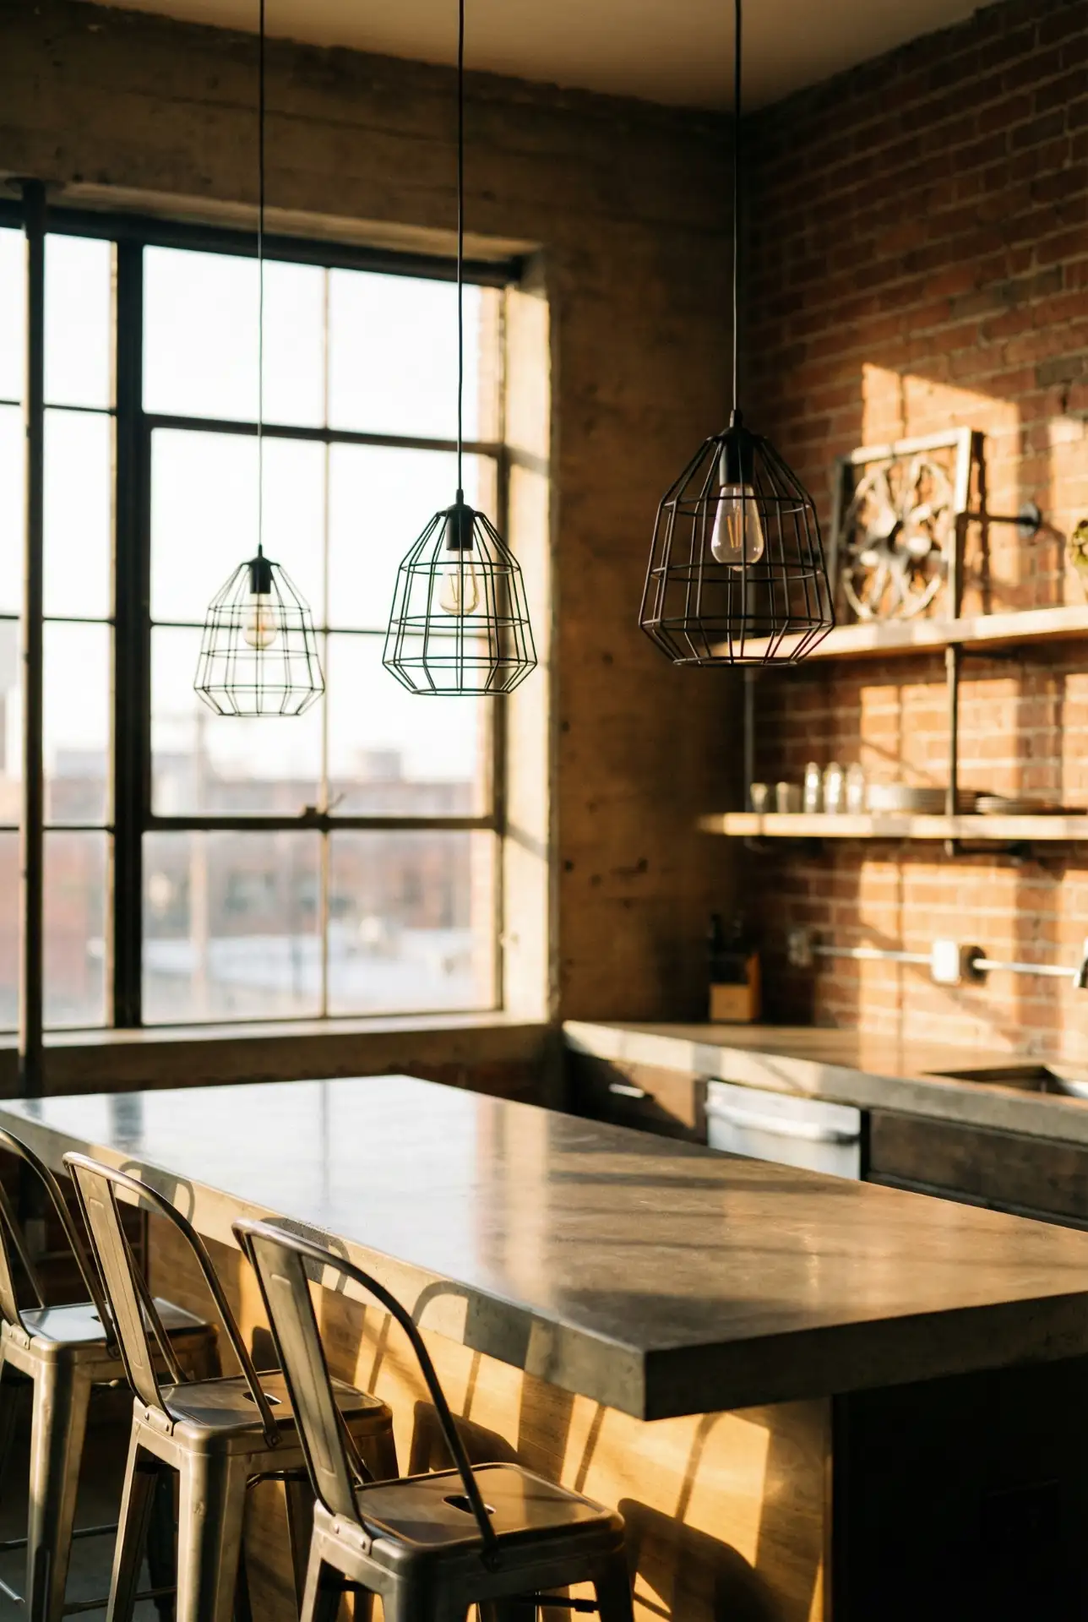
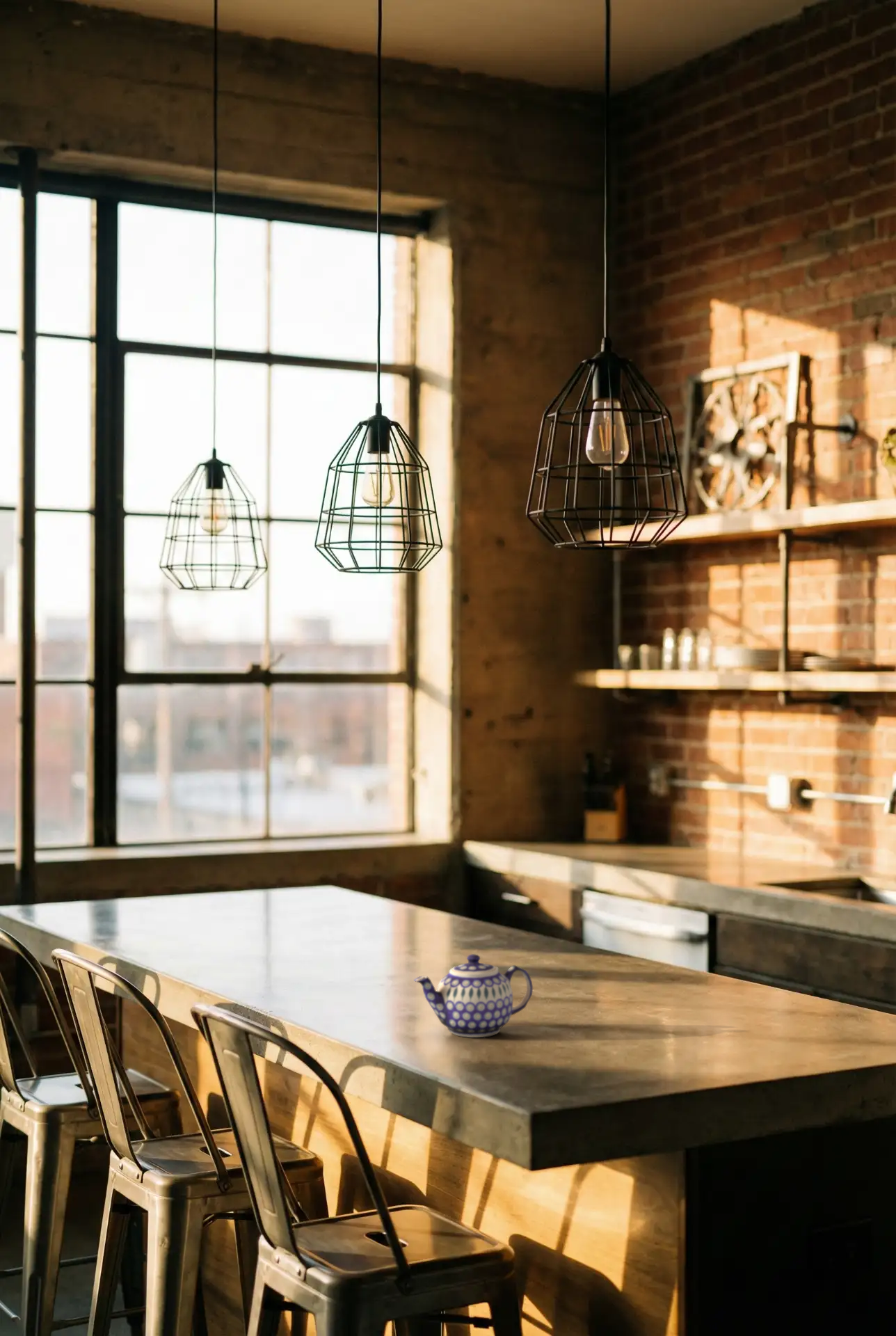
+ teapot [413,953,534,1038]
